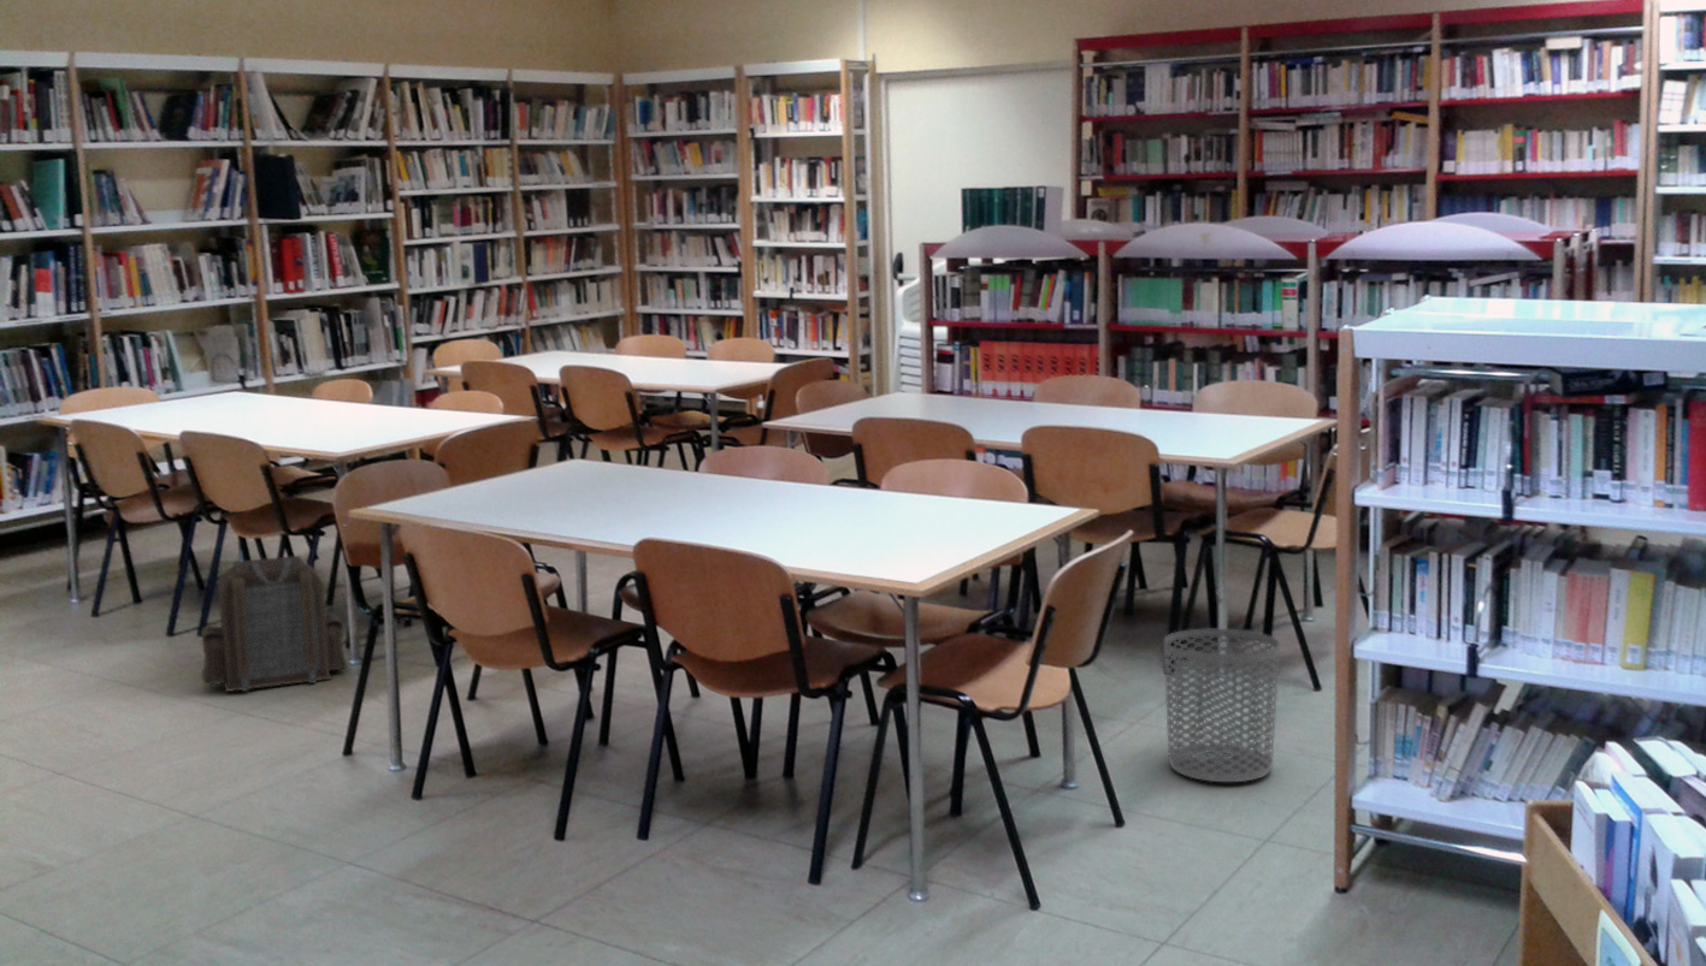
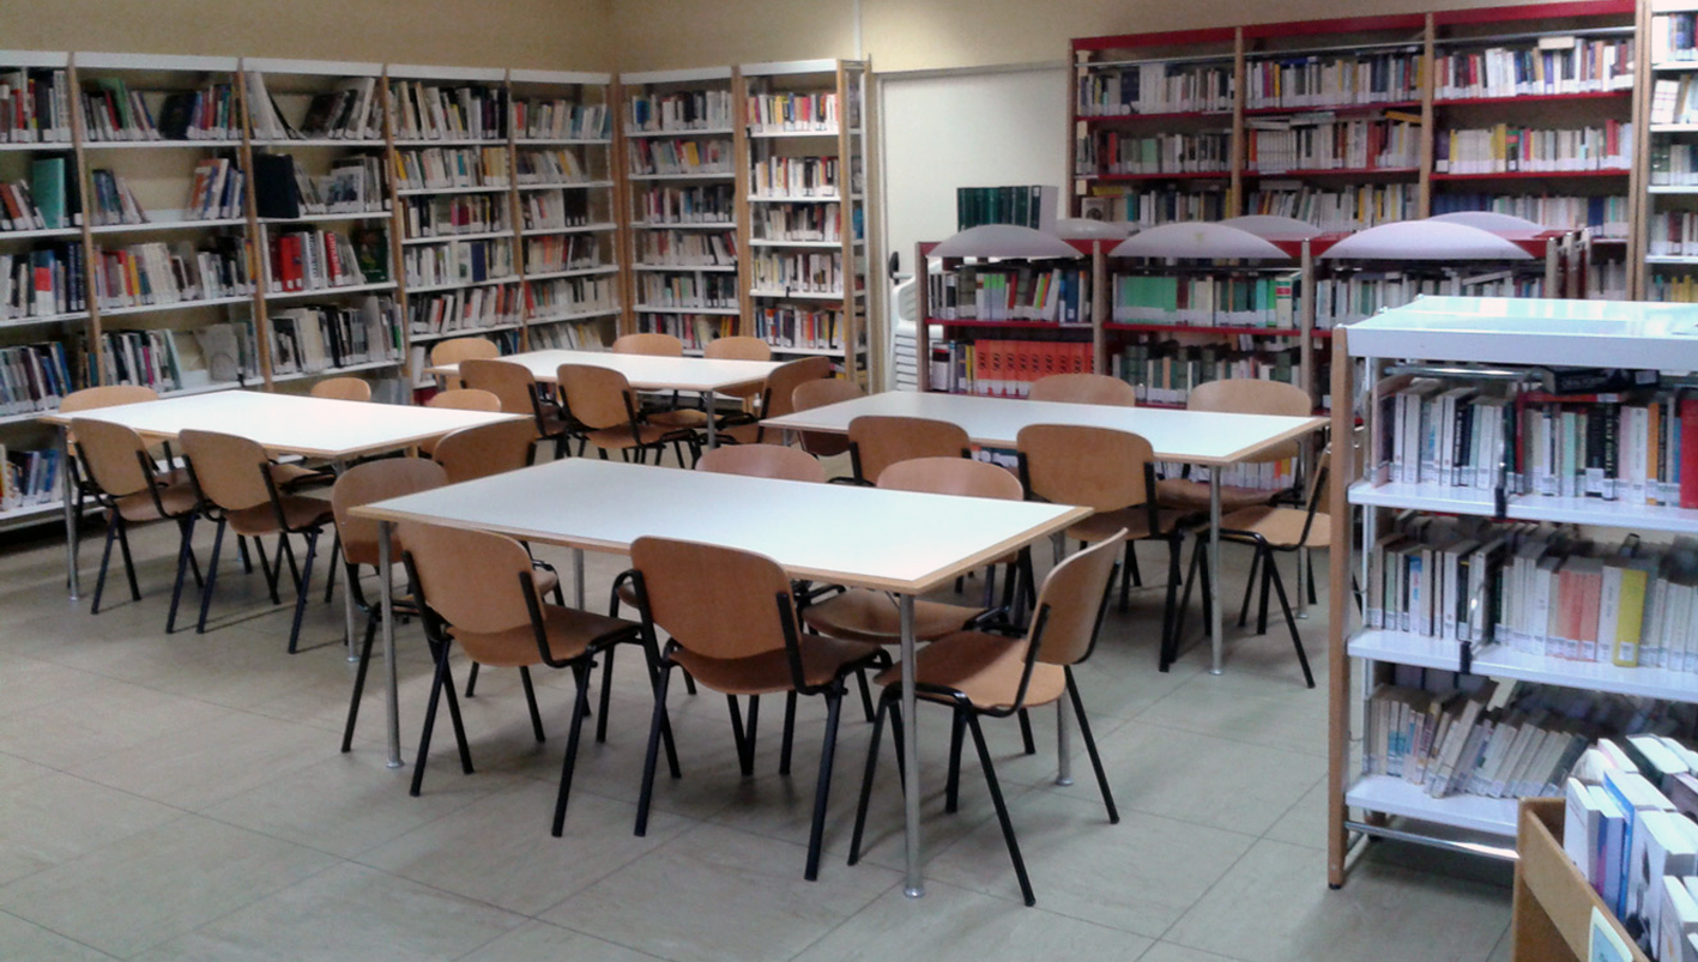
- backpack [200,555,349,693]
- waste bin [1163,628,1281,783]
